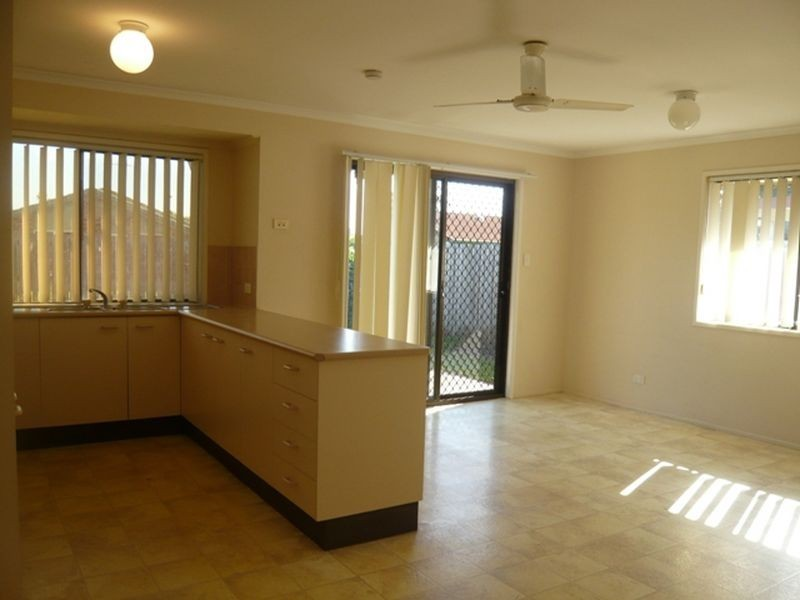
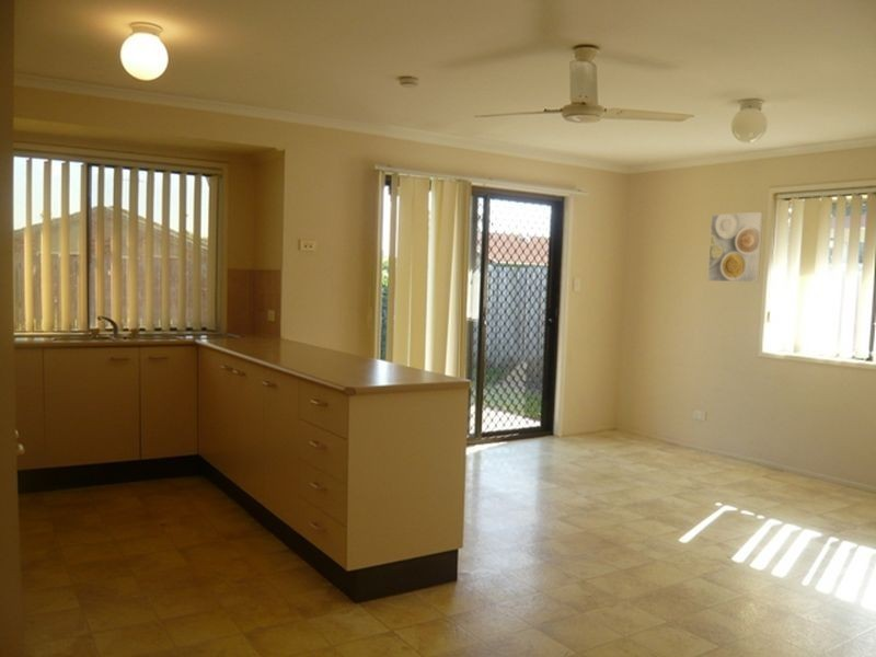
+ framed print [706,211,764,284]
